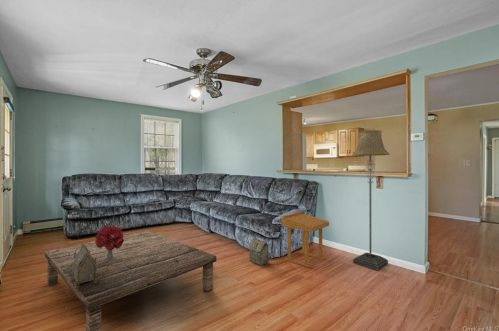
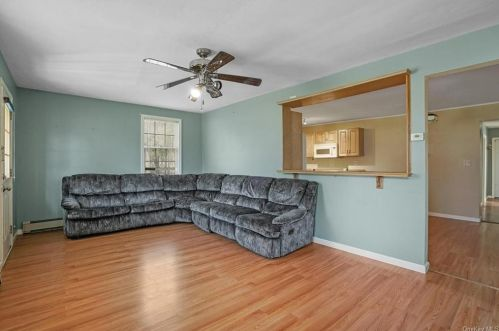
- bouquet [94,225,124,259]
- coffee table [44,230,217,331]
- side table [280,211,330,269]
- bag [249,237,270,266]
- decorative box [68,242,102,288]
- floor lamp [351,129,391,271]
